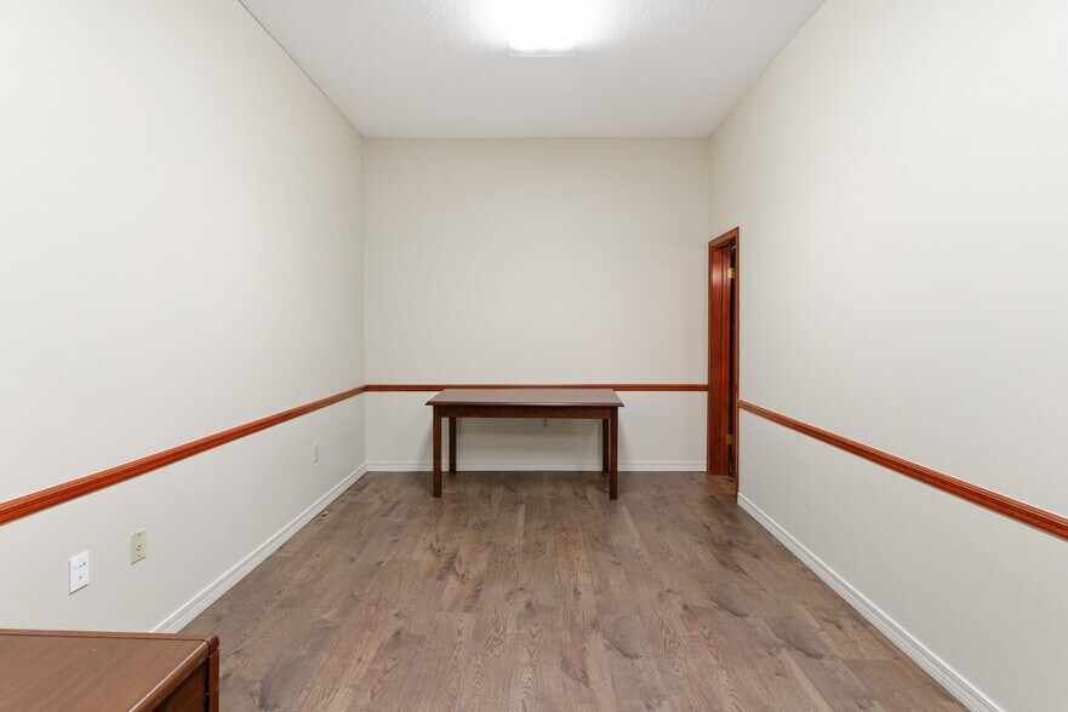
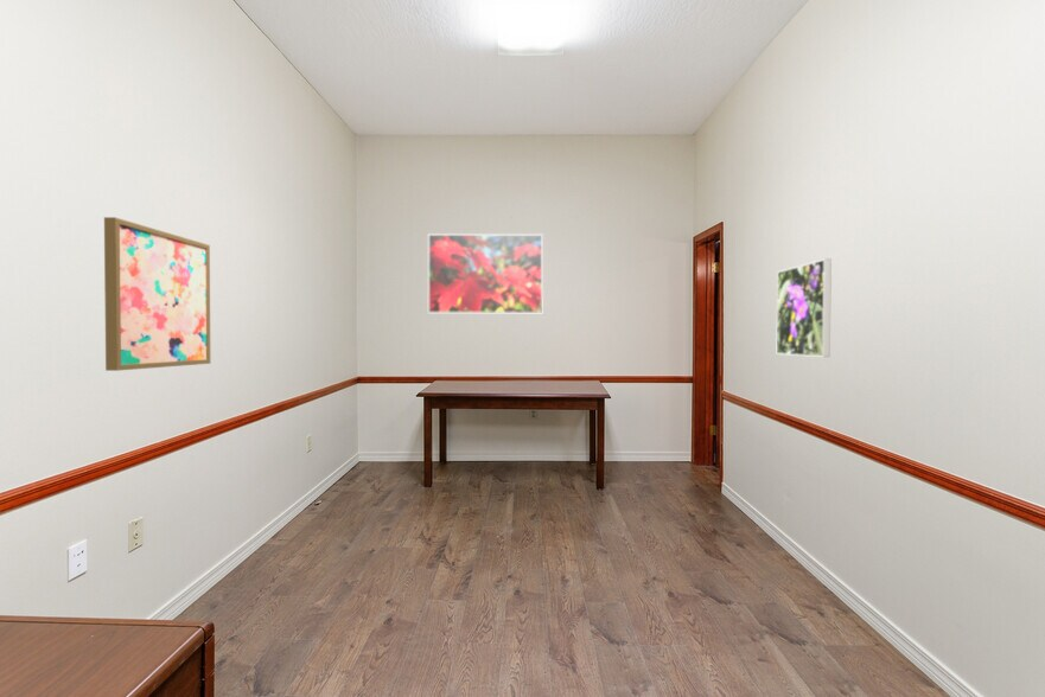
+ wall art [103,216,211,372]
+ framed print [427,232,544,314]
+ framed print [776,257,833,358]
